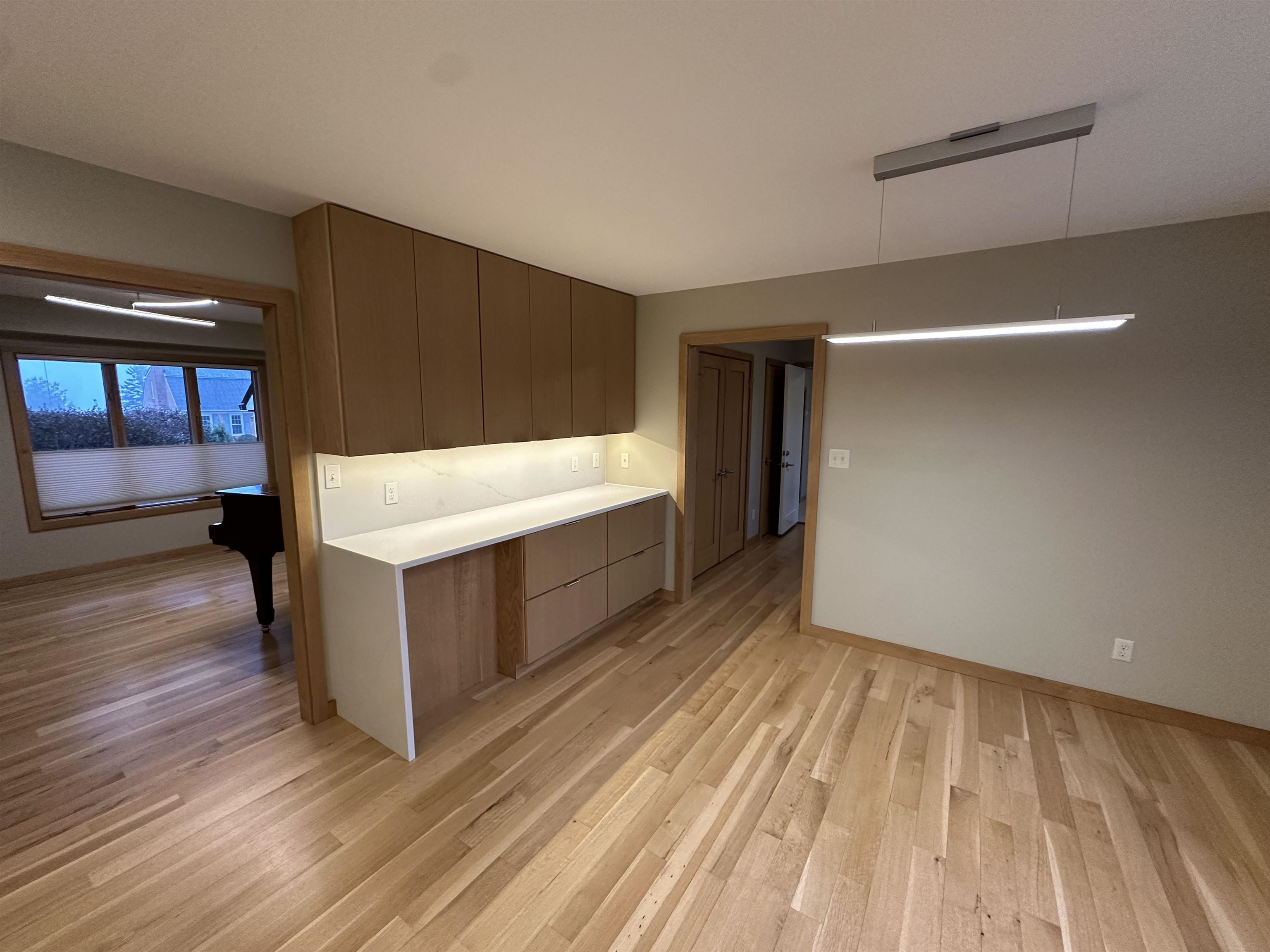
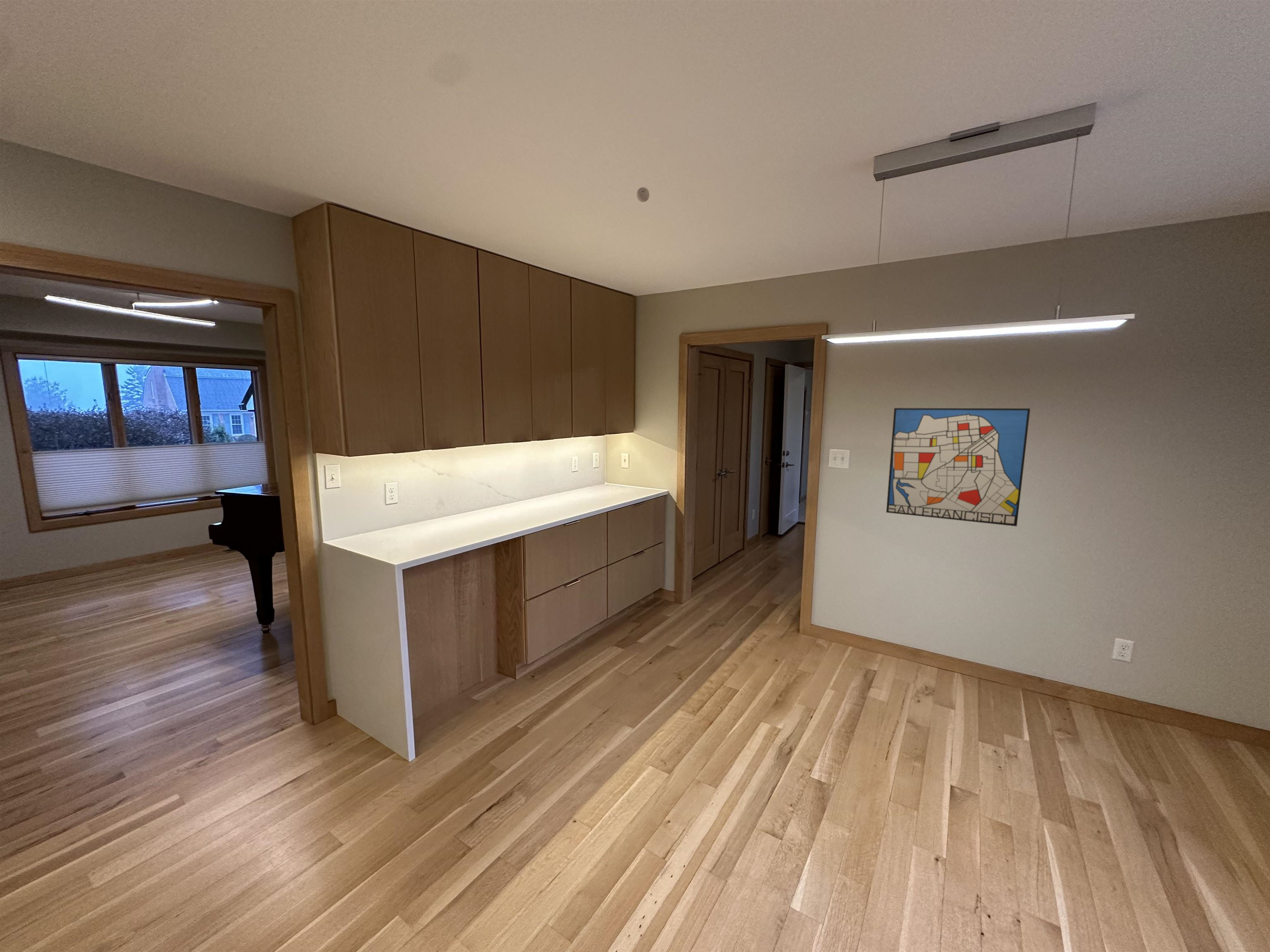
+ eyeball [636,187,650,202]
+ wall art [886,407,1031,527]
